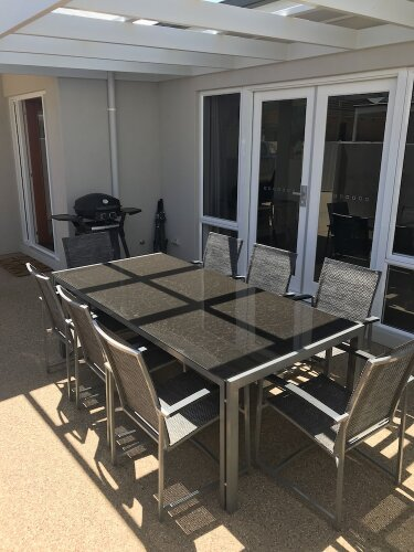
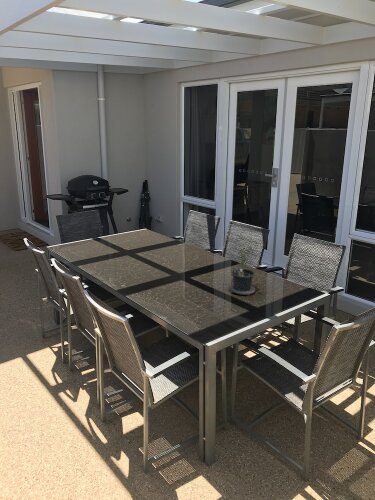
+ potted plant [228,245,263,297]
